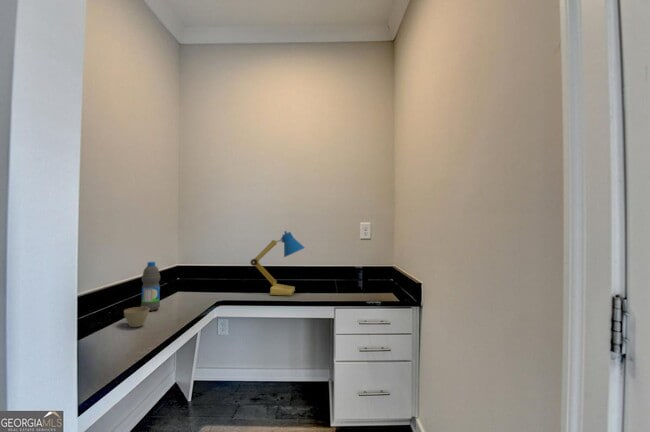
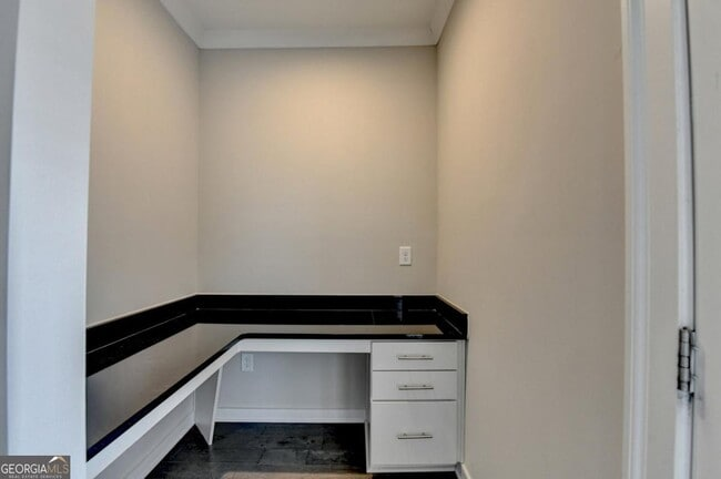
- flower pot [123,306,150,328]
- desk lamp [249,230,306,296]
- water bottle [140,261,161,312]
